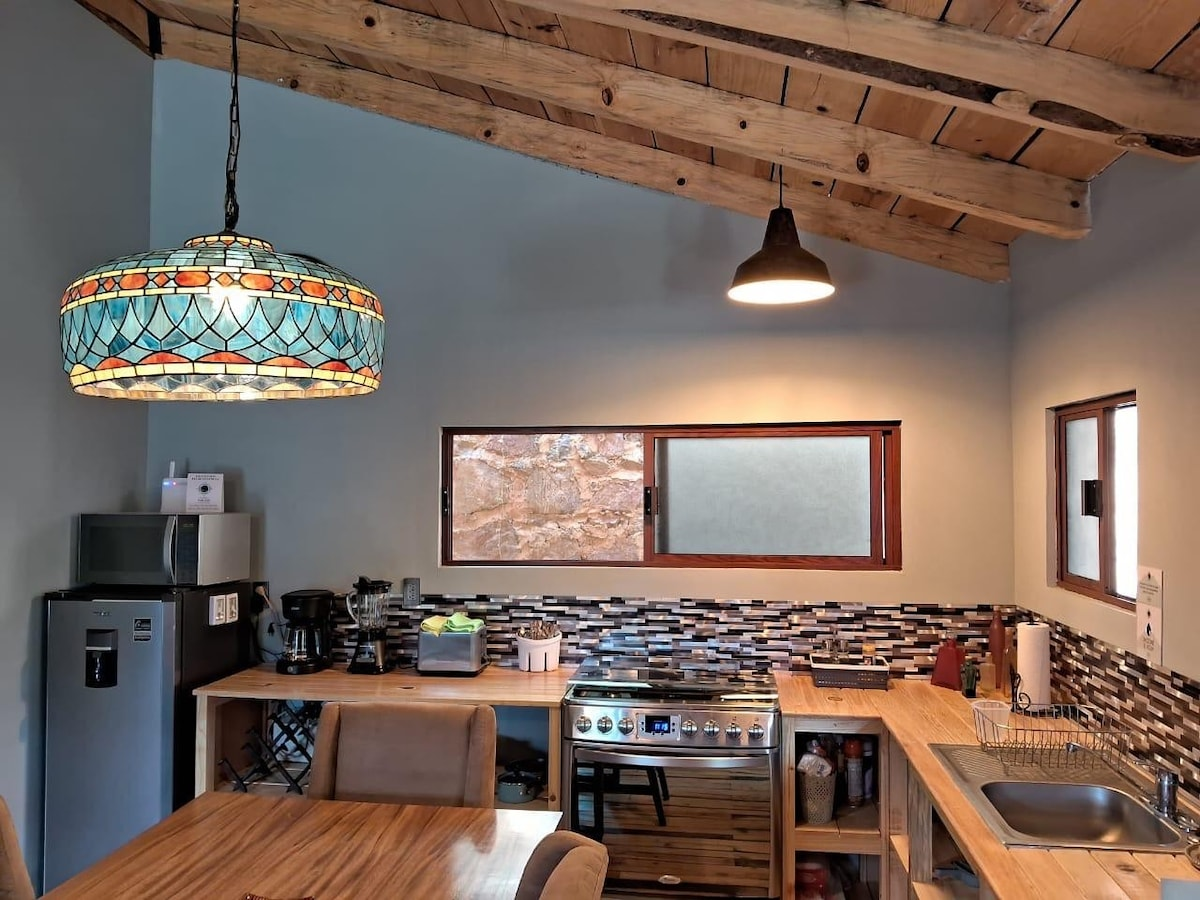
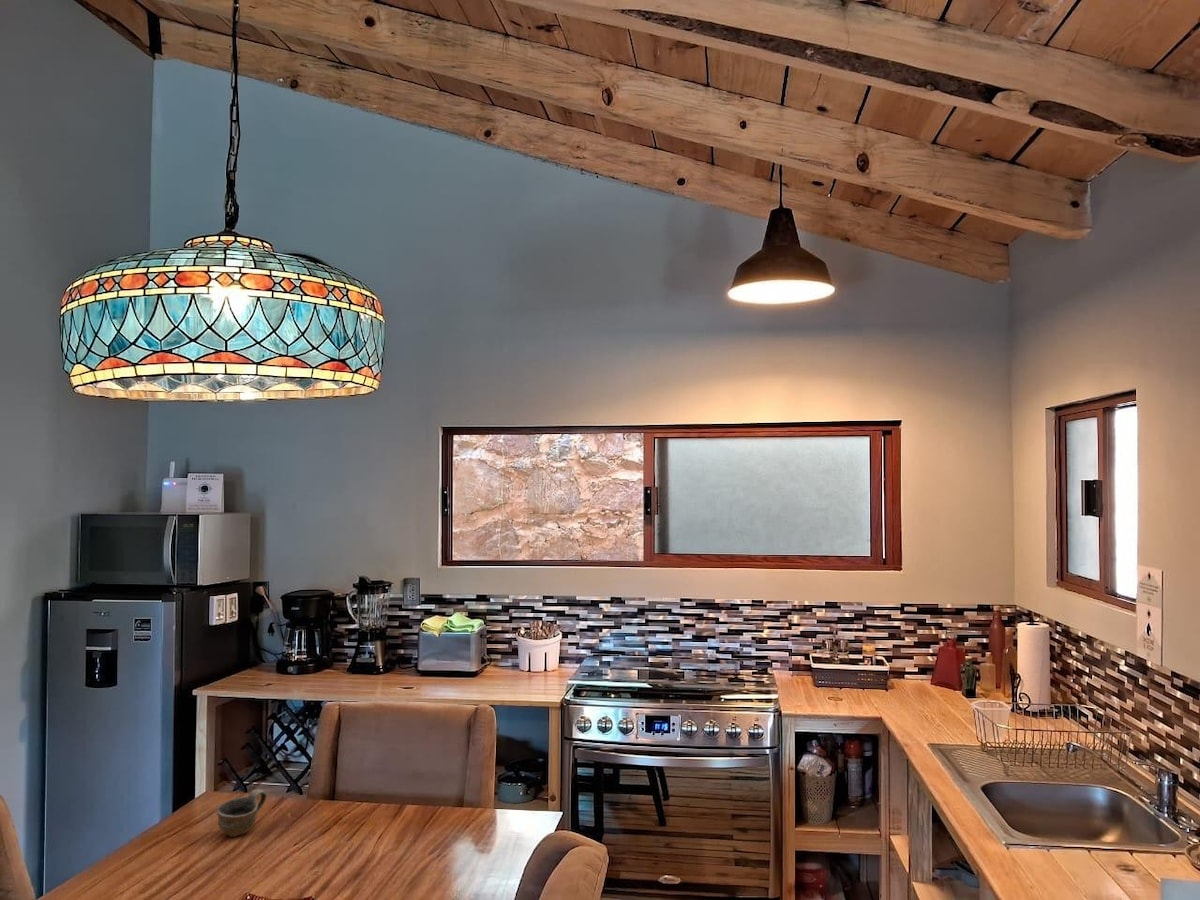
+ cup [215,788,268,838]
